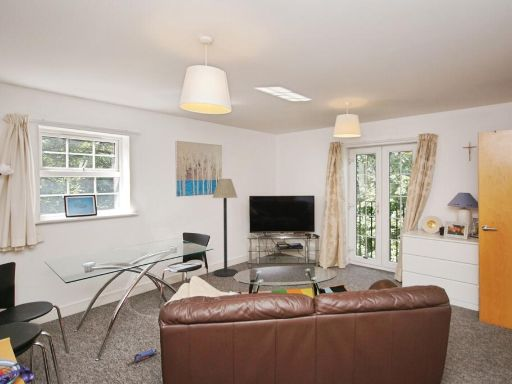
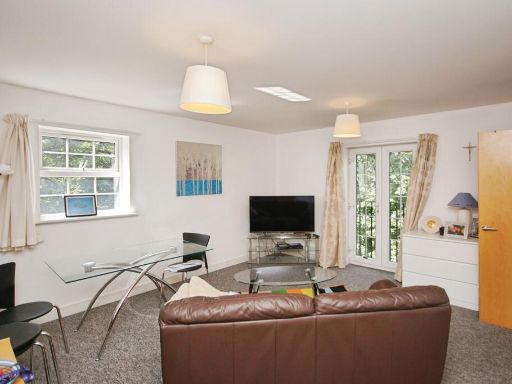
- toy train [127,348,161,366]
- floor lamp [212,178,239,277]
